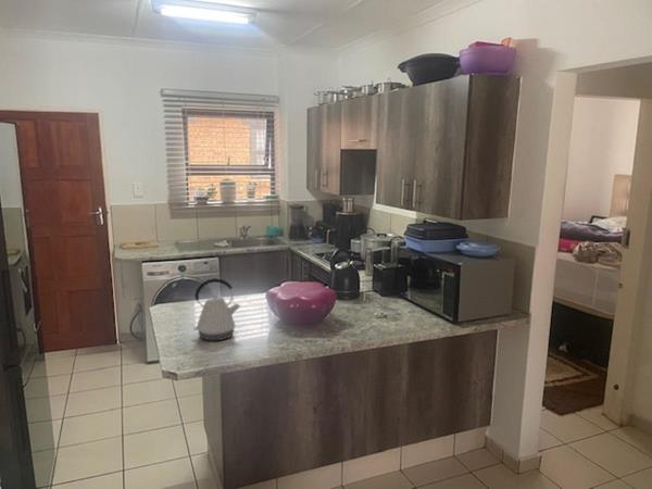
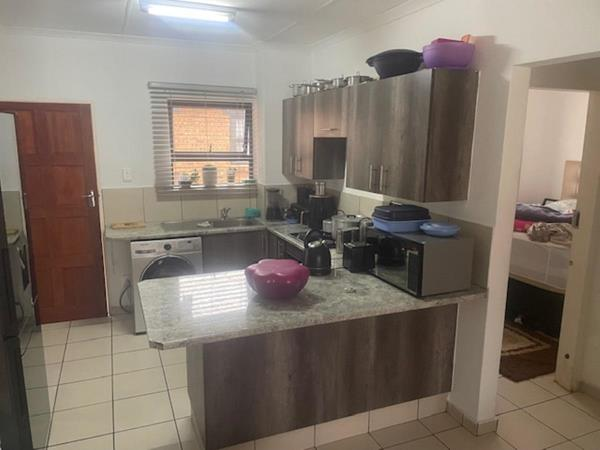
- kettle [192,277,241,342]
